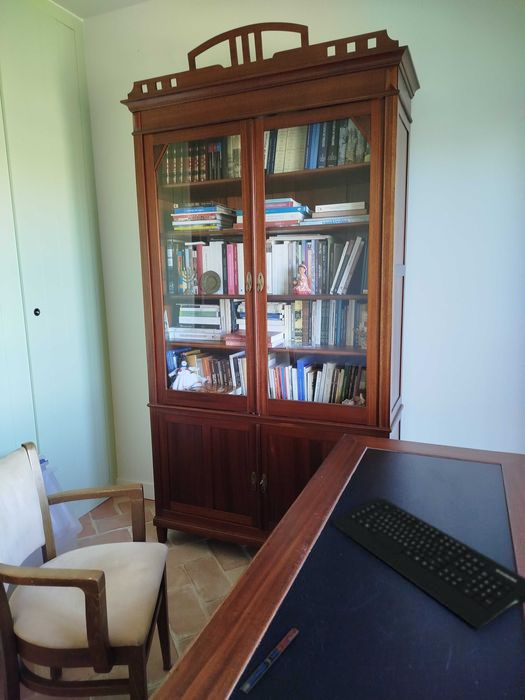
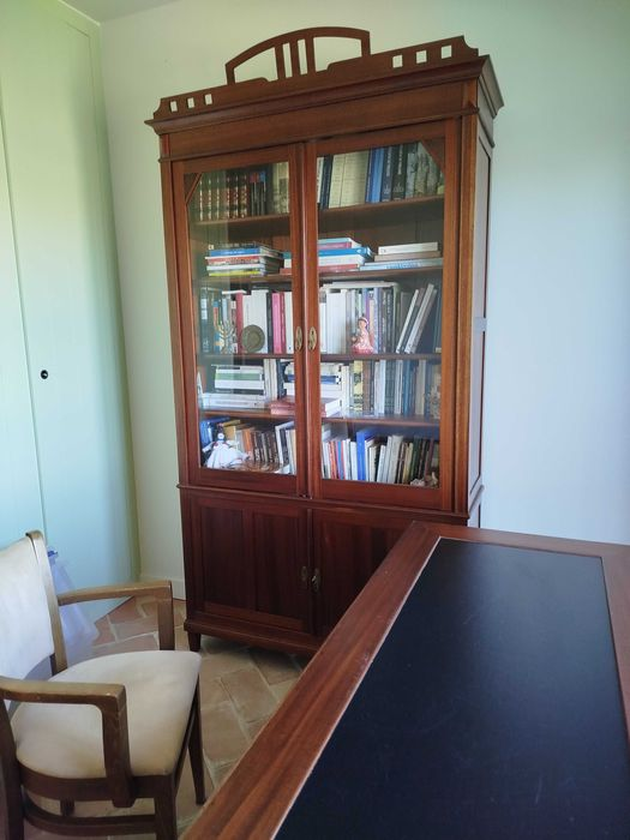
- keyboard [330,496,525,631]
- pen [239,627,300,695]
